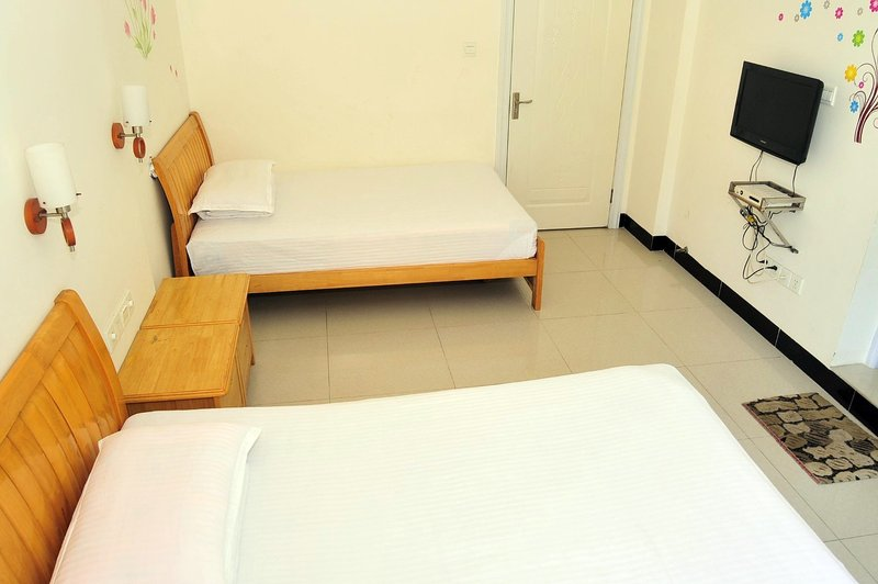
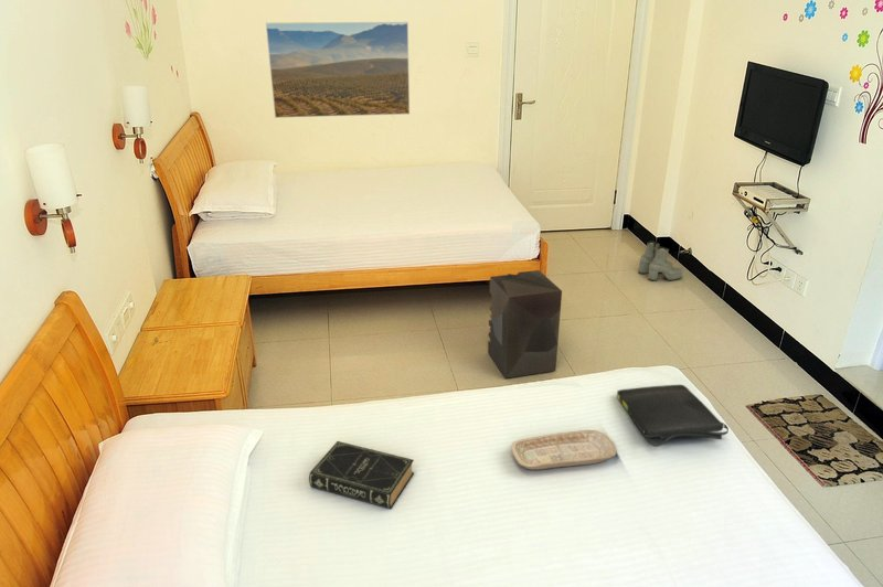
+ storage bin [487,269,563,380]
+ tray [510,429,617,471]
+ boots [638,241,683,281]
+ book [308,440,415,510]
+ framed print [265,21,411,119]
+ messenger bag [616,384,730,448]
